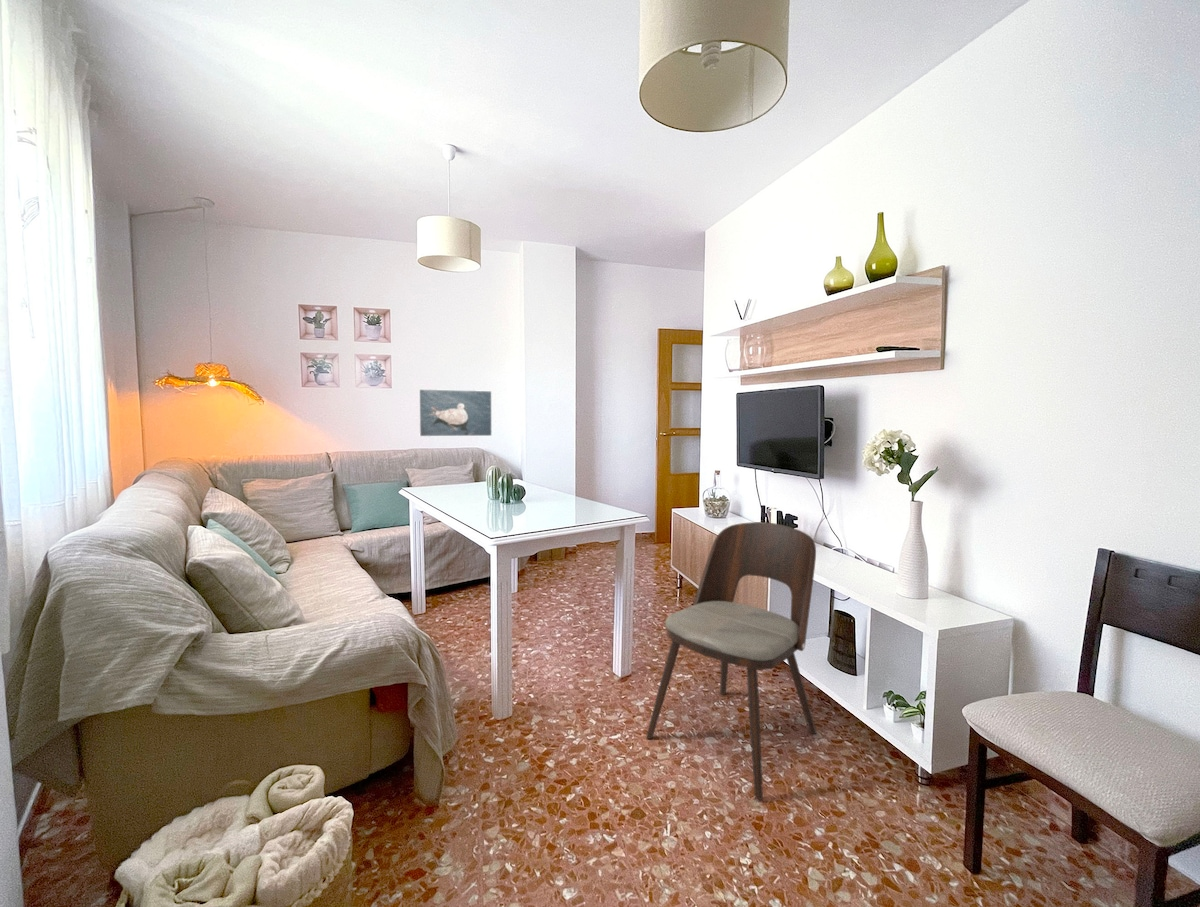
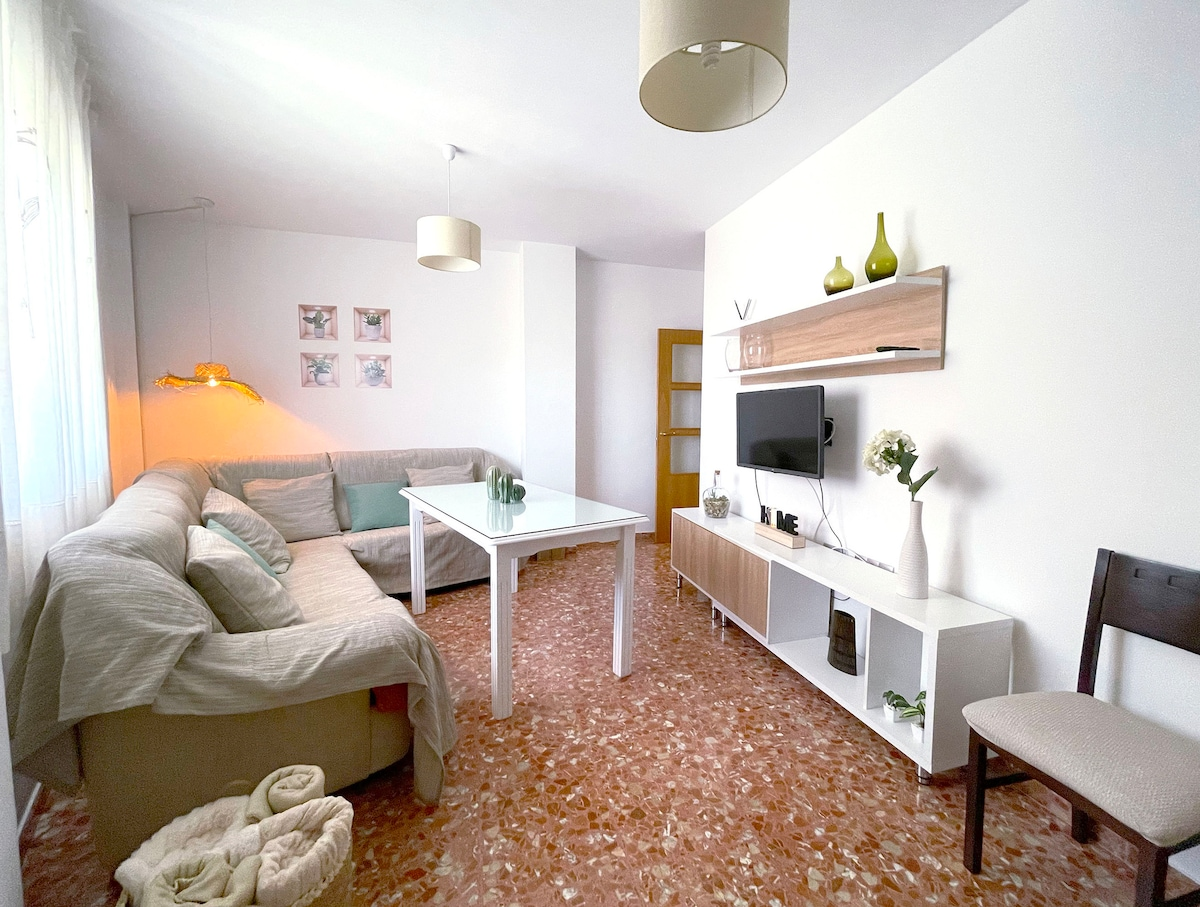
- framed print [418,388,493,438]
- dining chair [645,521,817,801]
